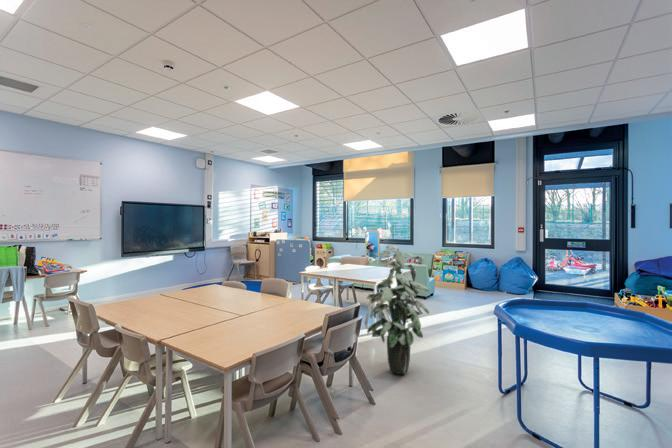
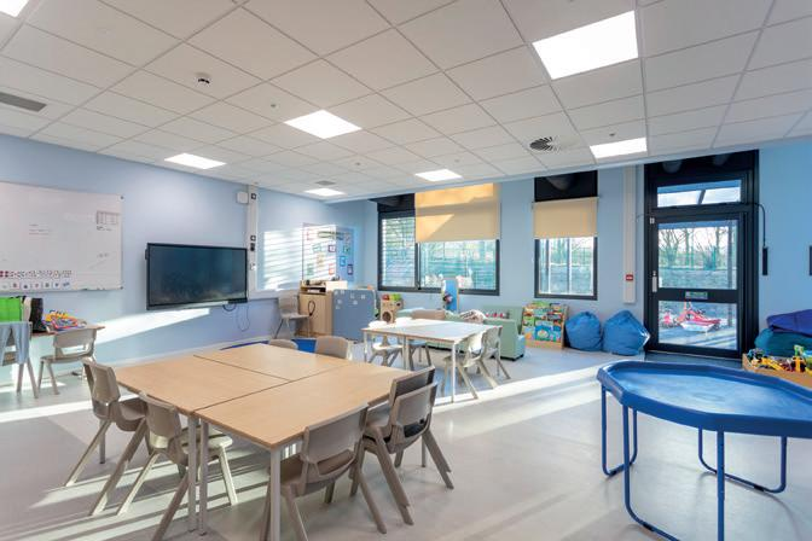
- indoor plant [366,244,430,375]
